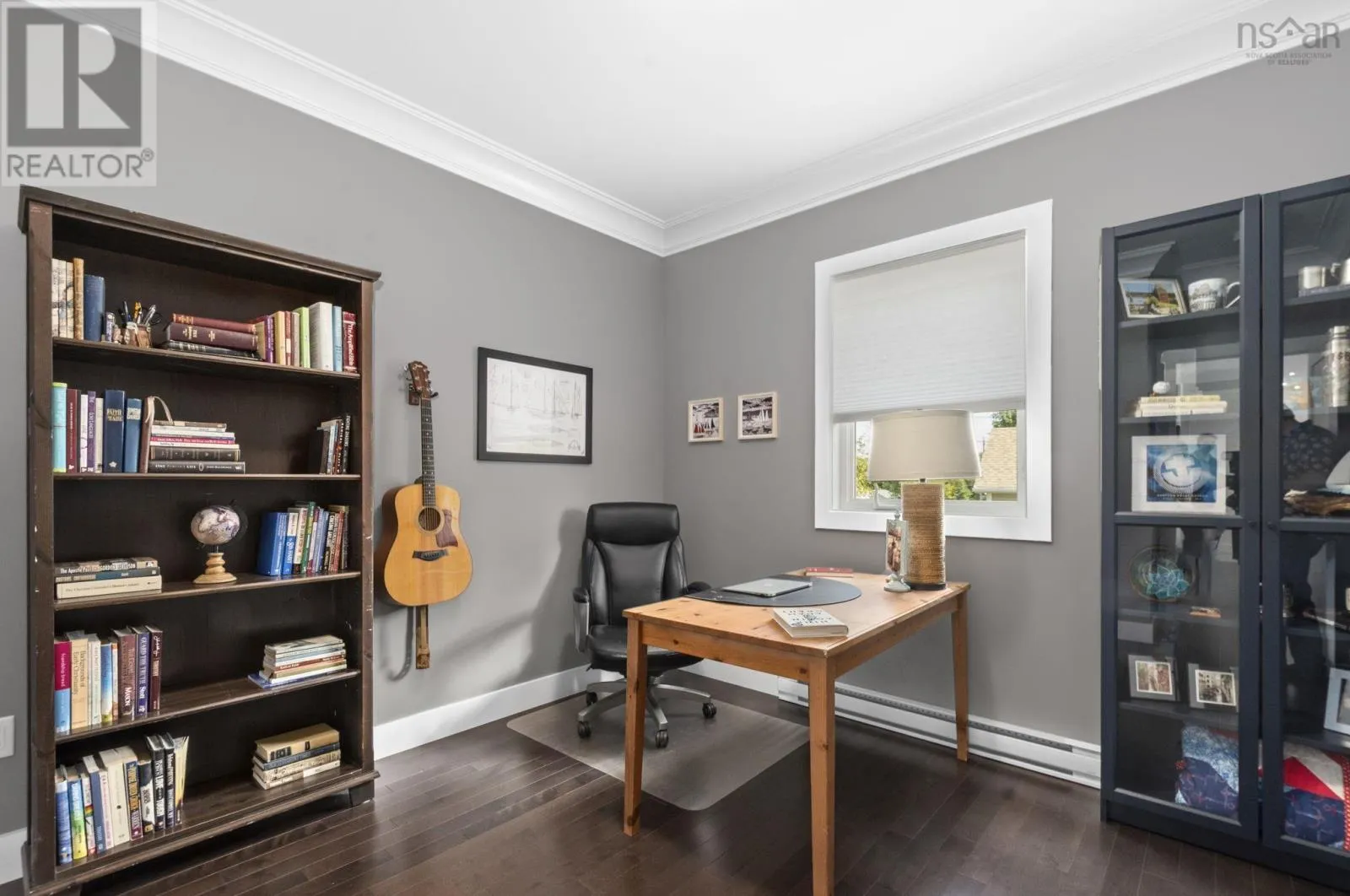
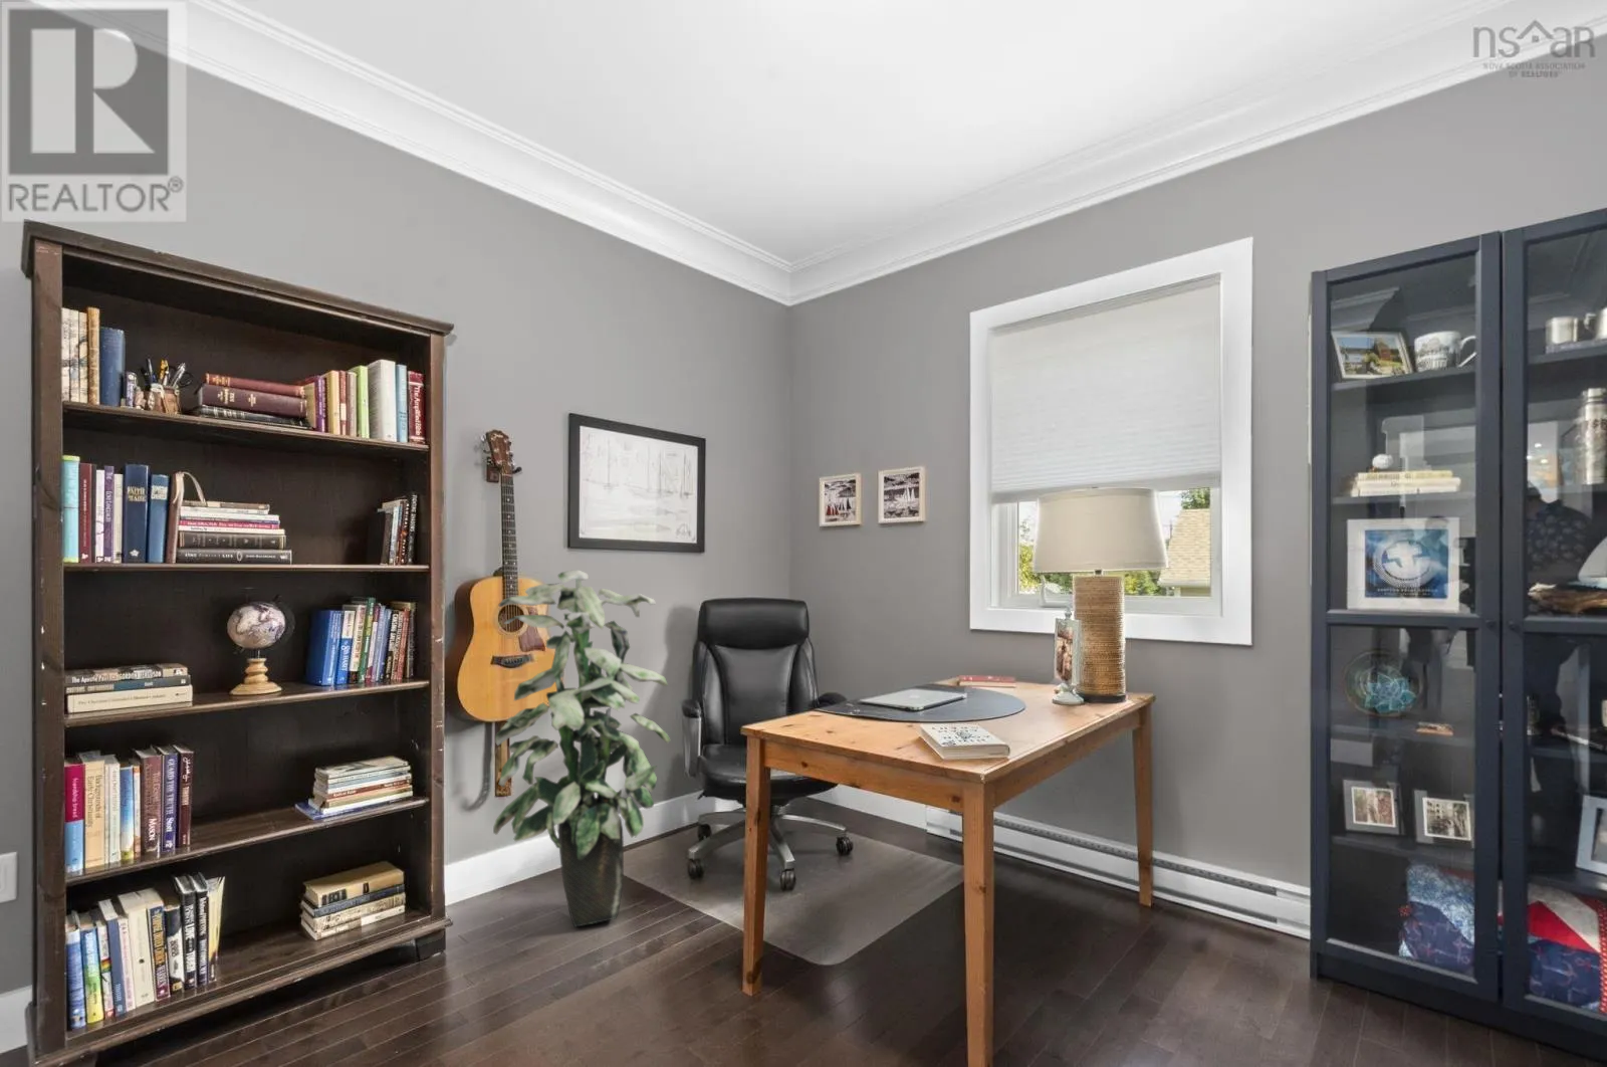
+ indoor plant [492,569,671,928]
